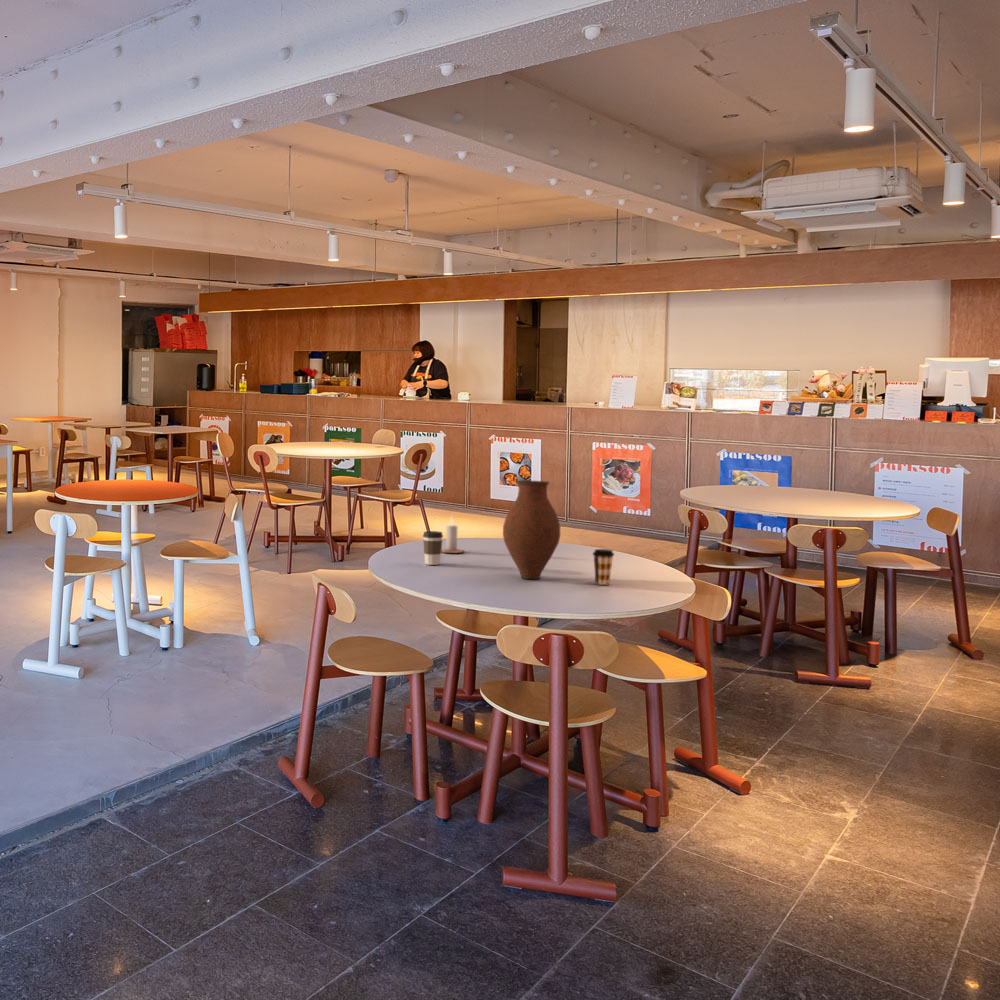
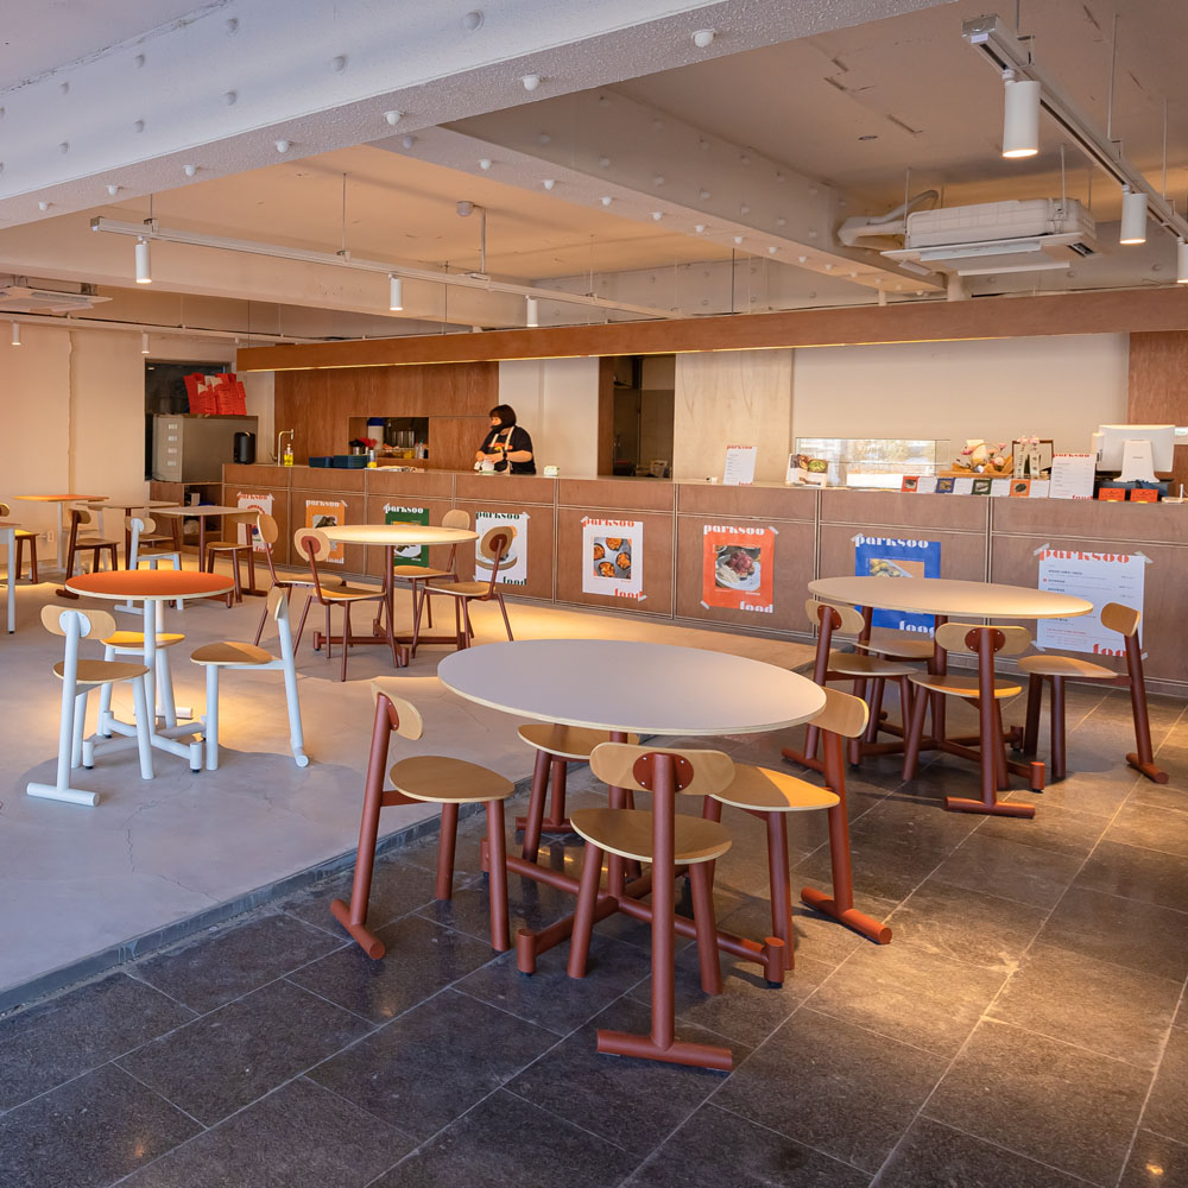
- coffee cup [422,530,444,566]
- candle [441,514,465,554]
- vase [502,480,561,580]
- coffee cup [592,548,615,586]
